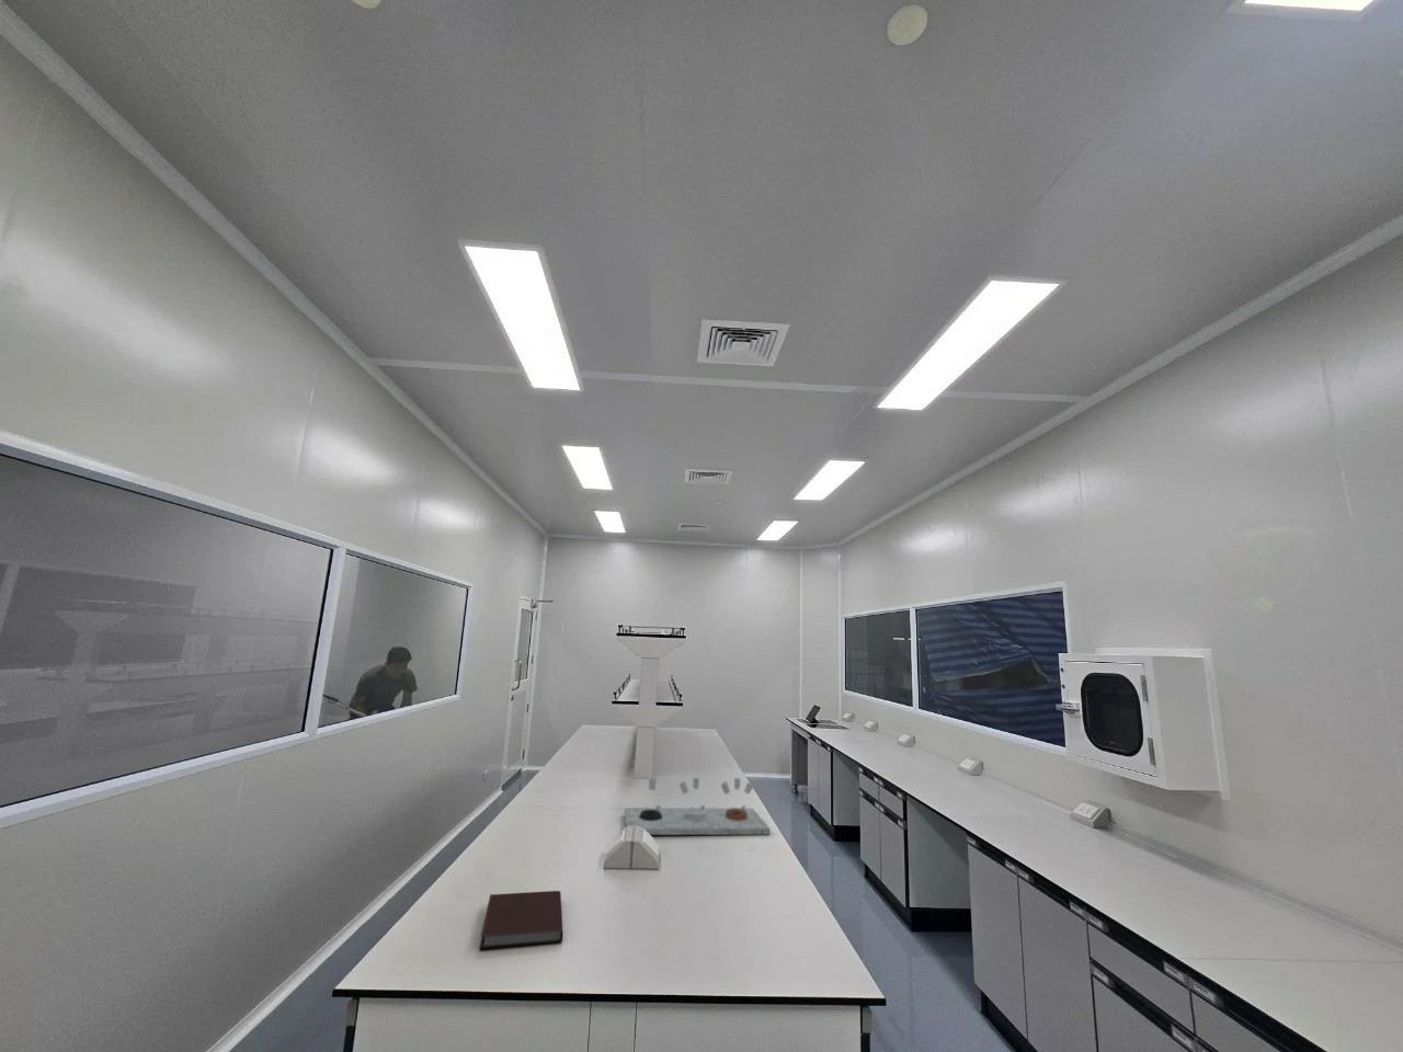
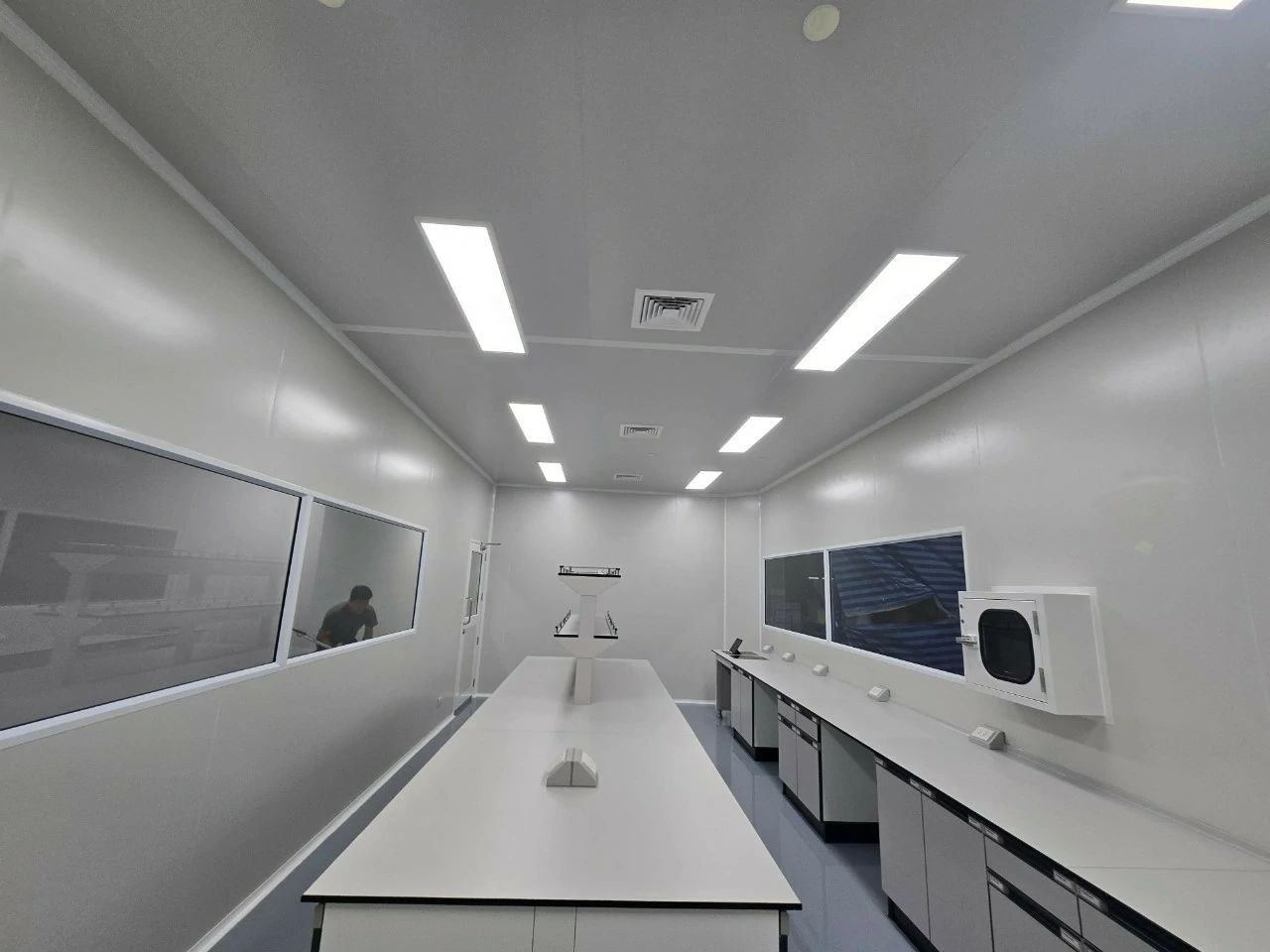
- laboratory equipment [624,776,771,837]
- notebook [479,890,563,951]
